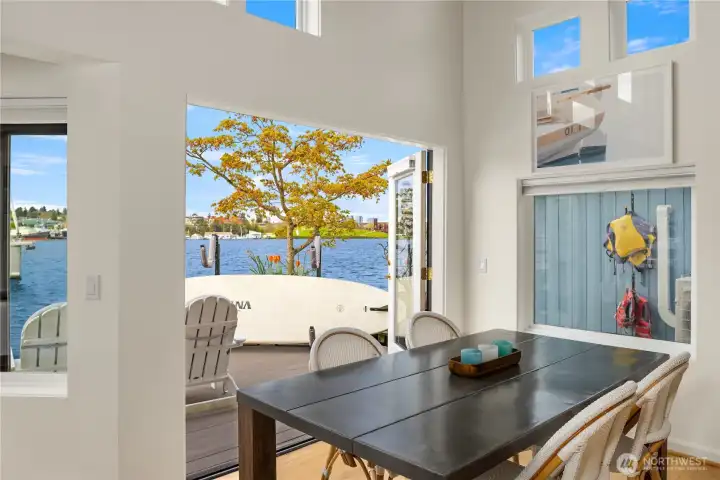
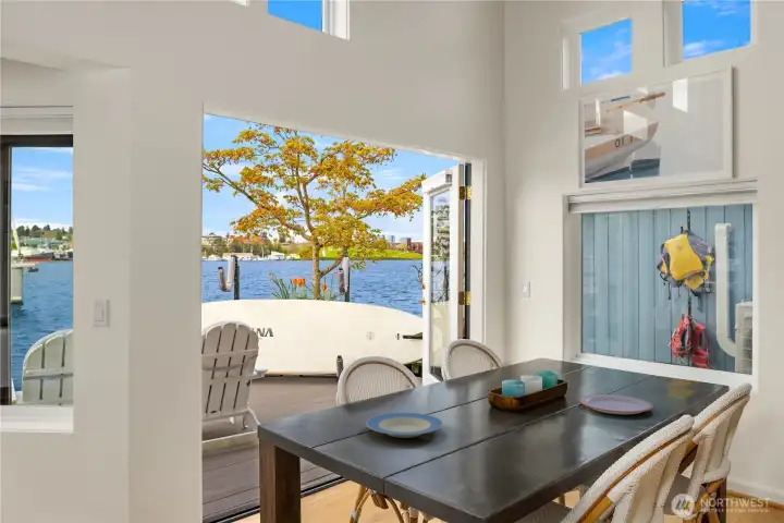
+ plate [365,412,444,439]
+ plate [578,393,654,415]
